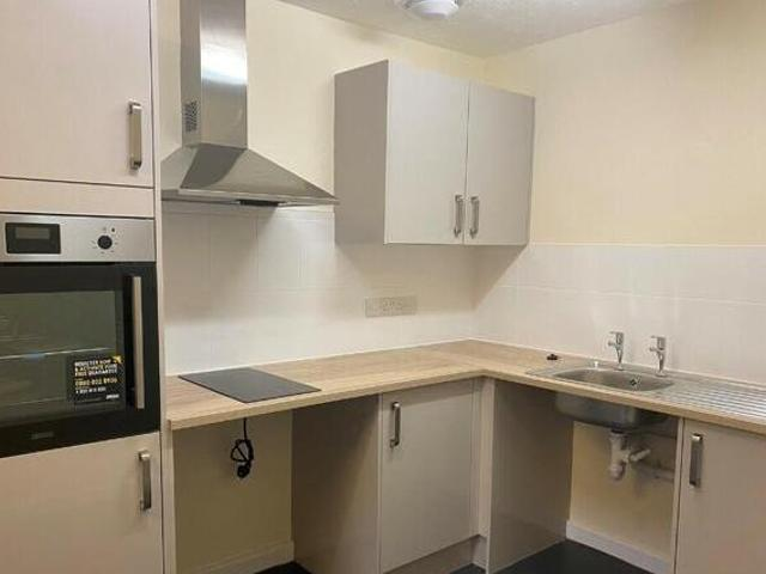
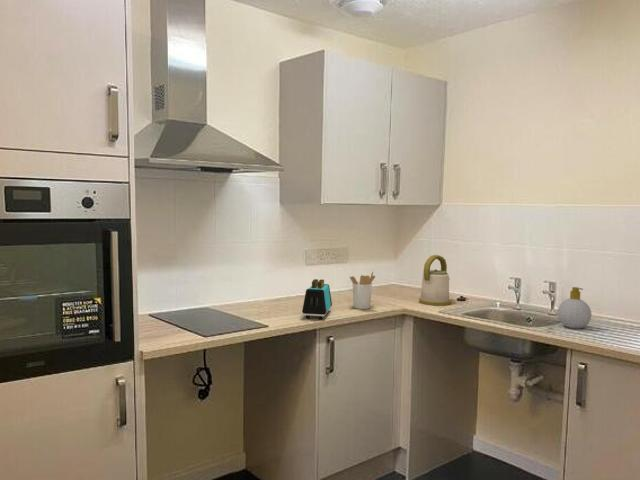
+ soap bottle [556,286,592,330]
+ toaster [301,278,333,321]
+ kettle [418,254,452,306]
+ utensil holder [349,270,376,310]
